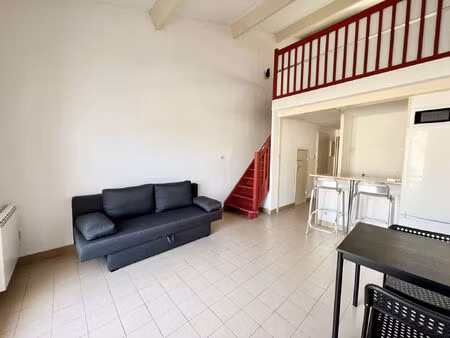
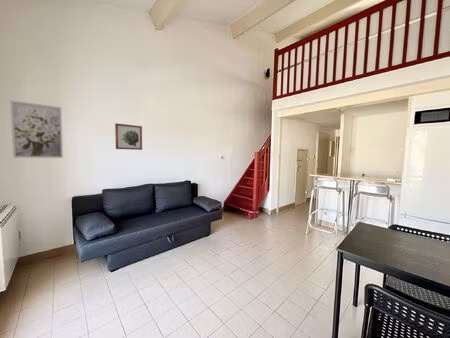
+ wall art [114,122,143,151]
+ wall art [9,99,64,159]
